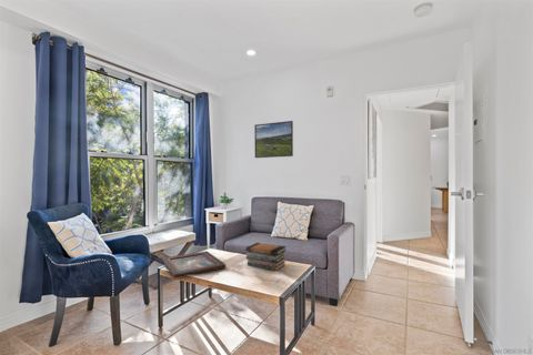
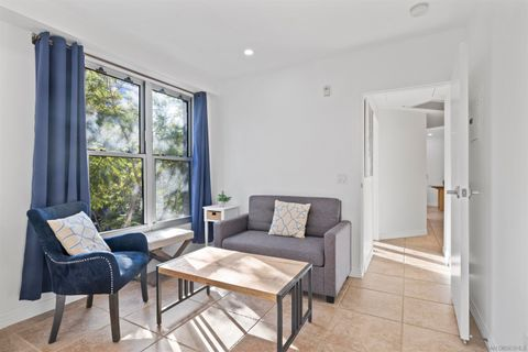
- book stack [245,242,288,272]
- decorative tray [161,251,227,278]
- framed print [253,120,294,159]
